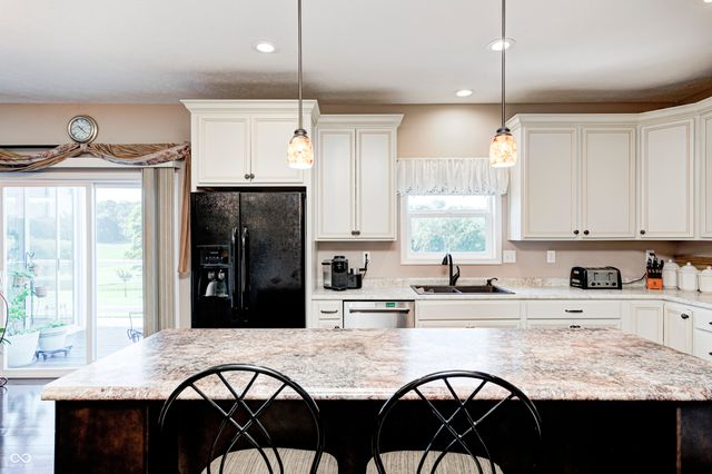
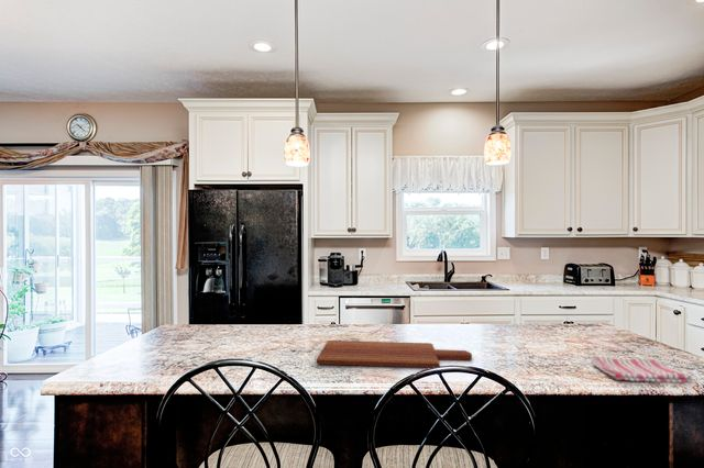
+ cutting board [316,339,473,369]
+ dish towel [590,354,694,383]
